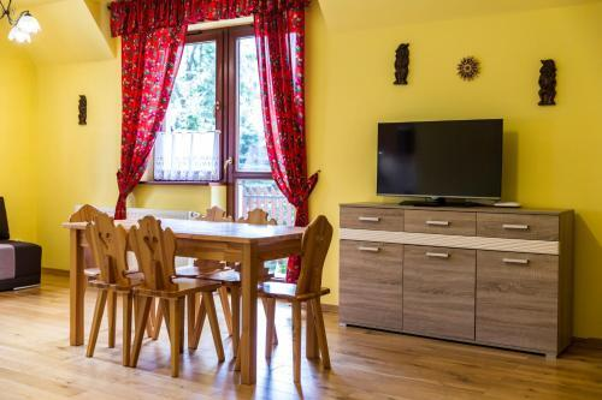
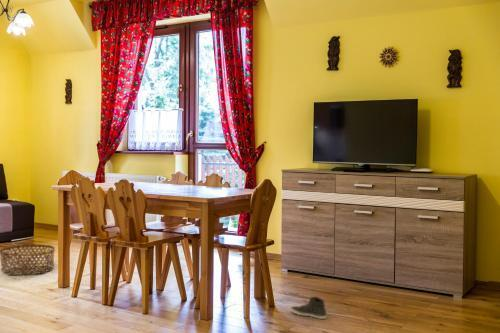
+ basket [0,243,56,276]
+ sneaker [289,296,328,320]
